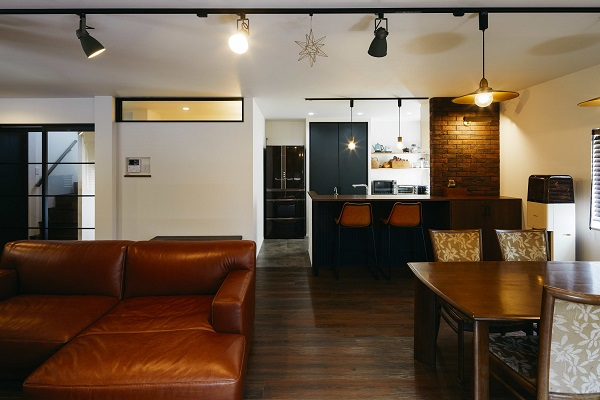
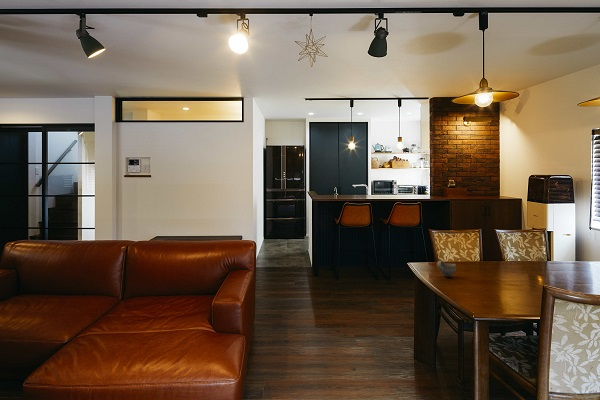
+ cup [436,260,457,278]
